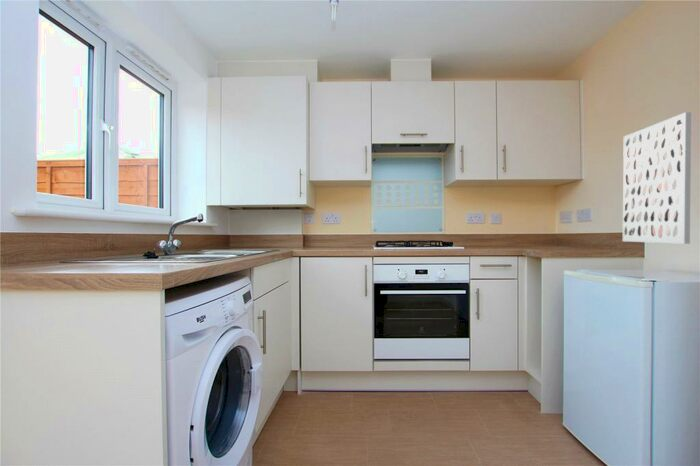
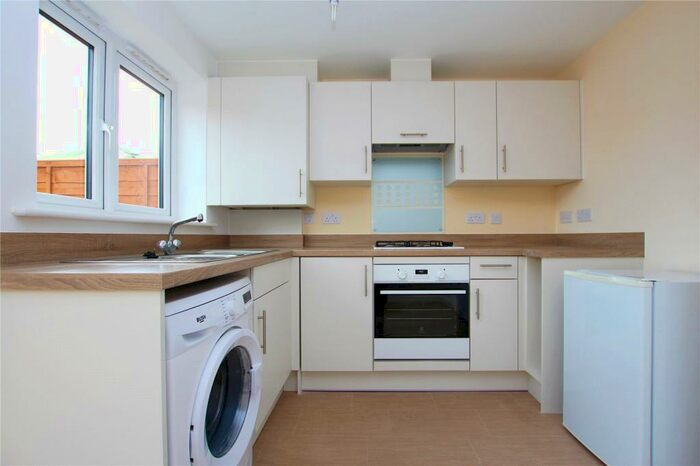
- wall art [622,111,692,245]
